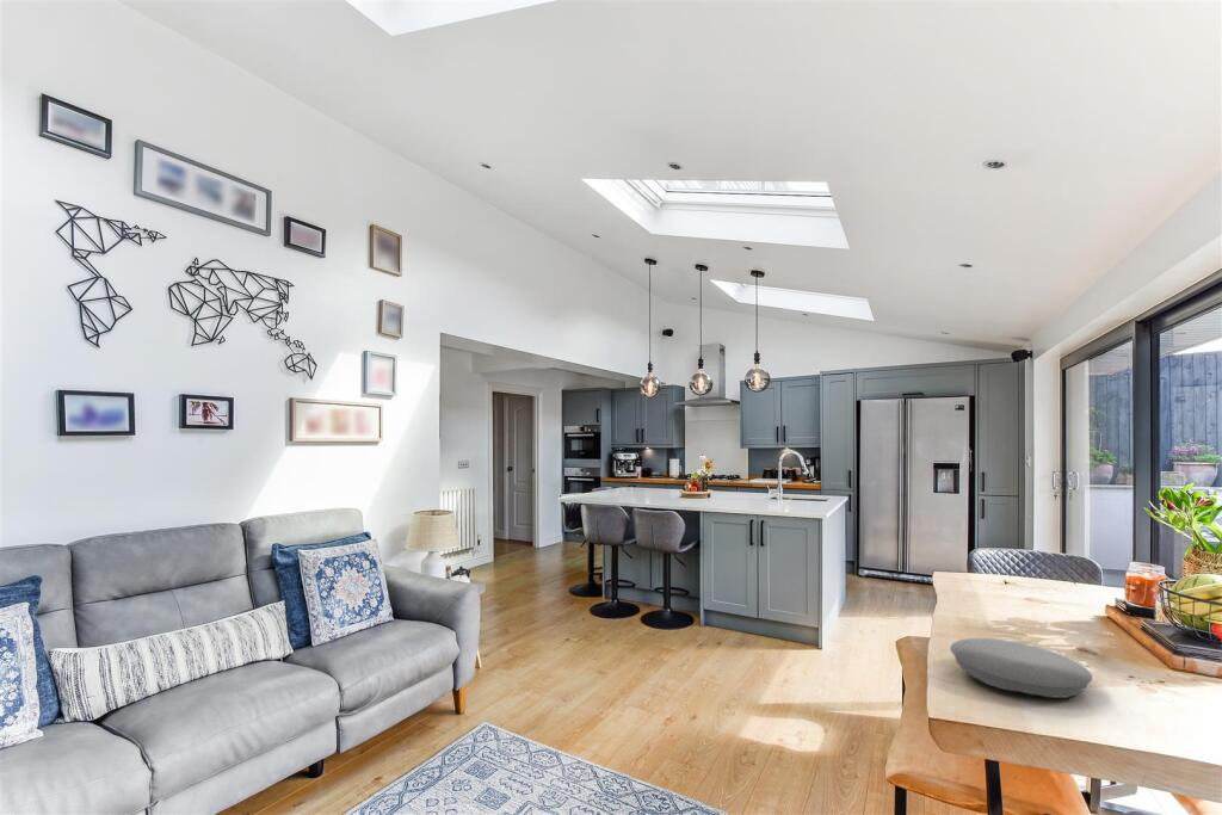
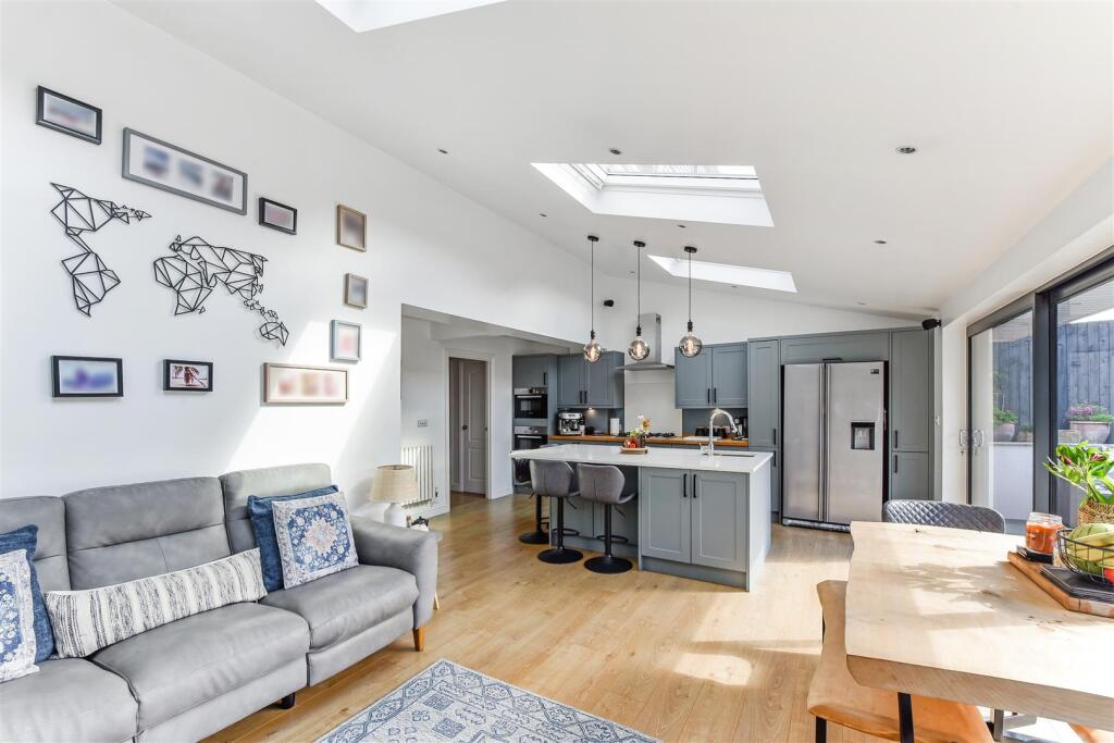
- bowl [949,637,1094,699]
